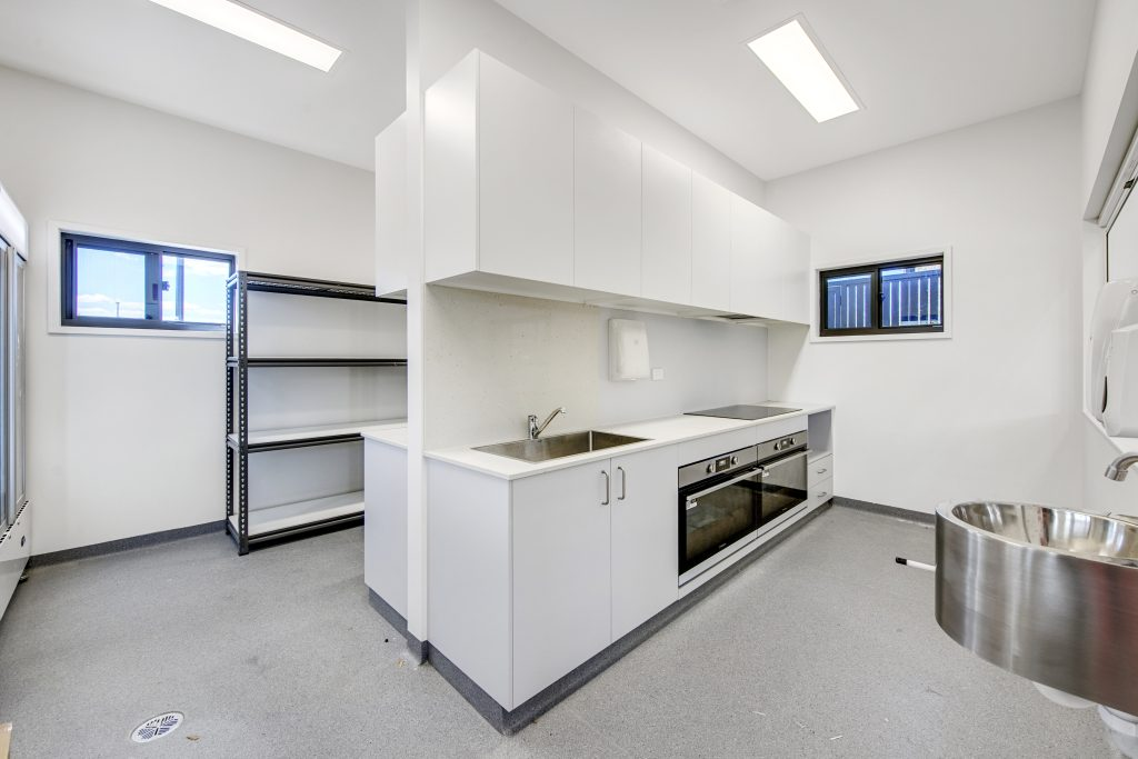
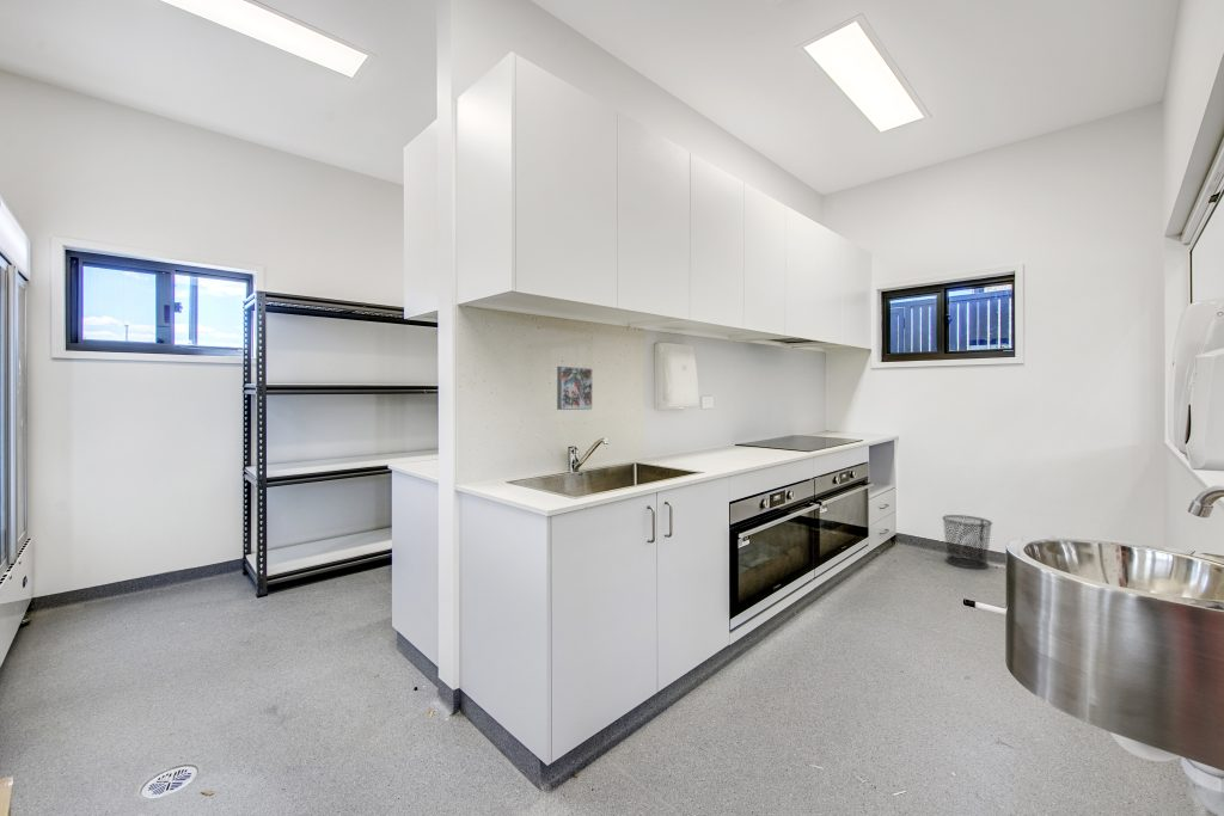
+ decorative tile [556,364,593,411]
+ waste bin [941,514,993,570]
